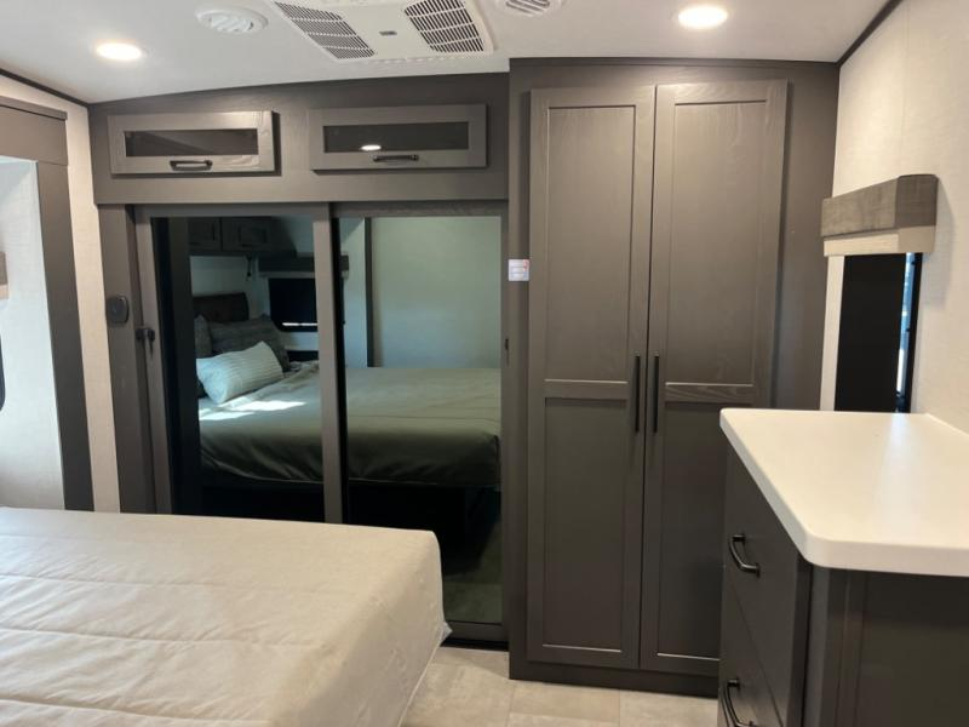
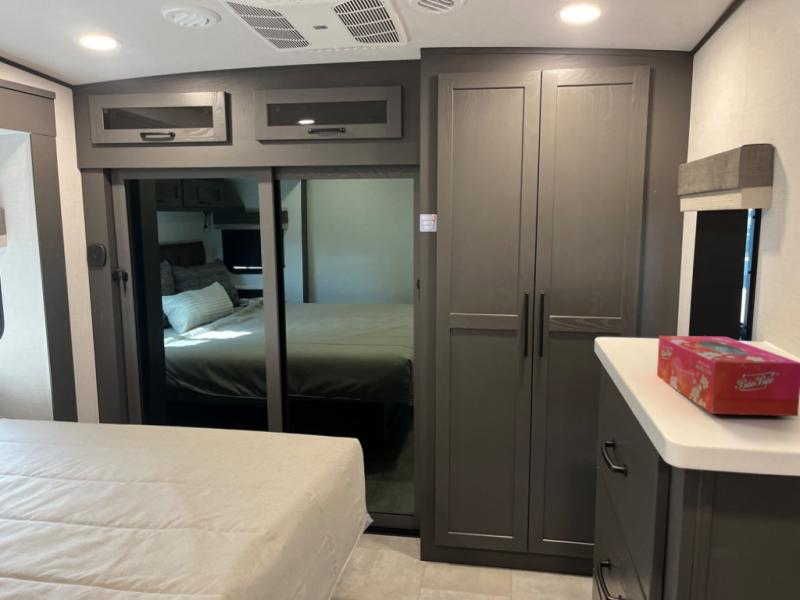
+ tissue box [656,335,800,417]
